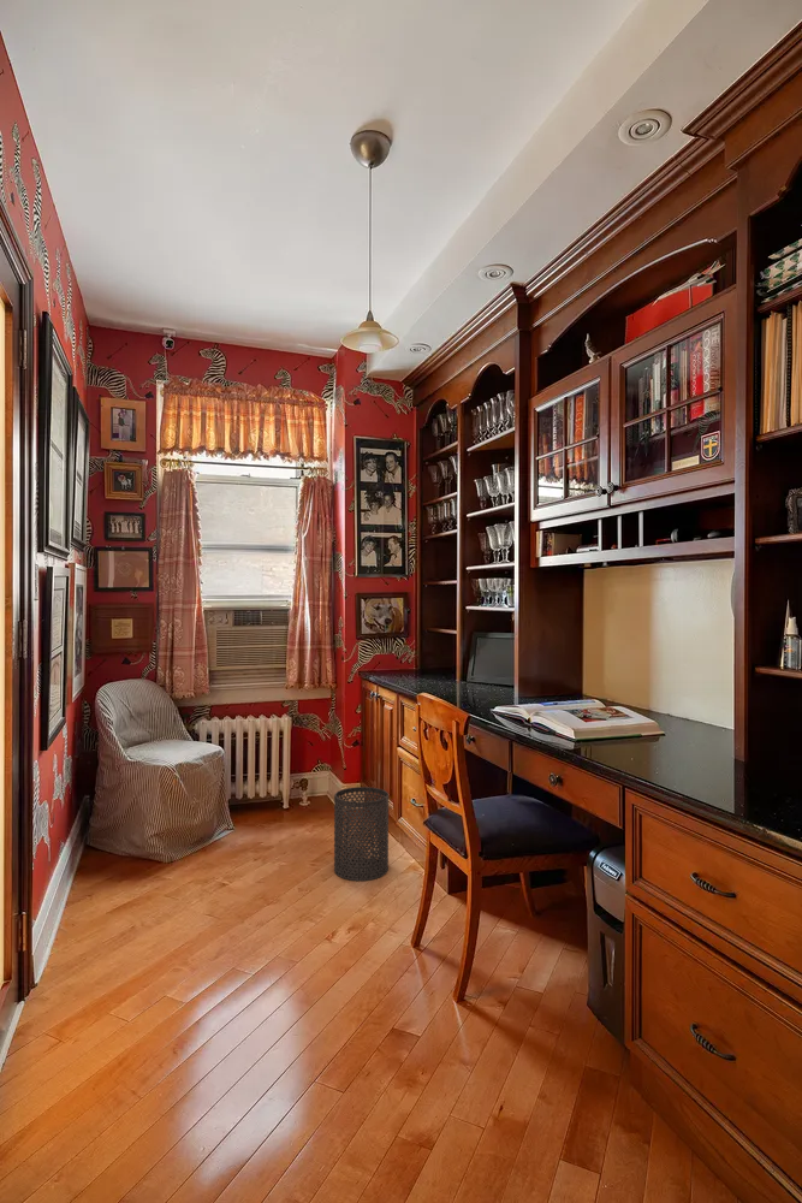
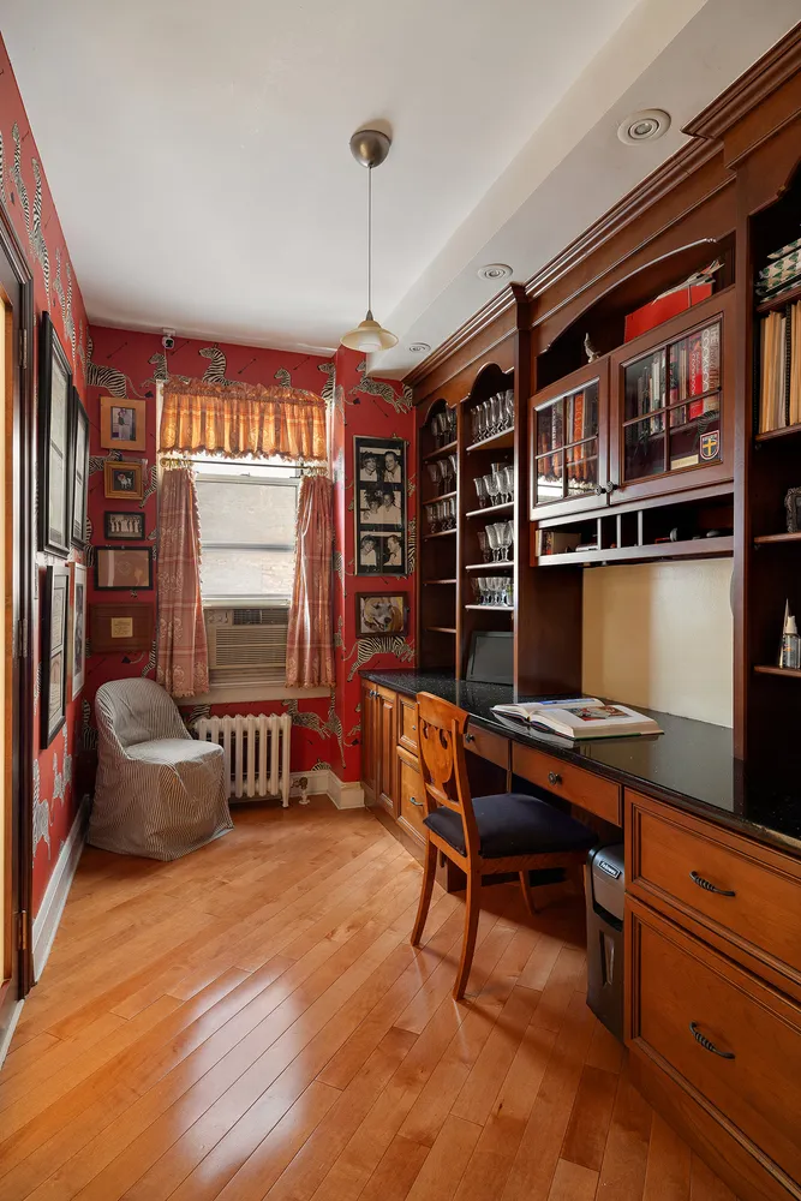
- trash can [333,786,390,882]
